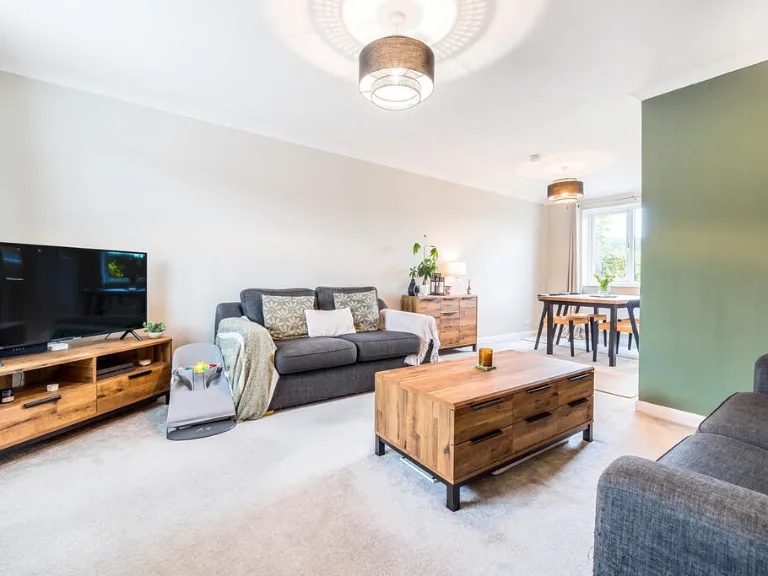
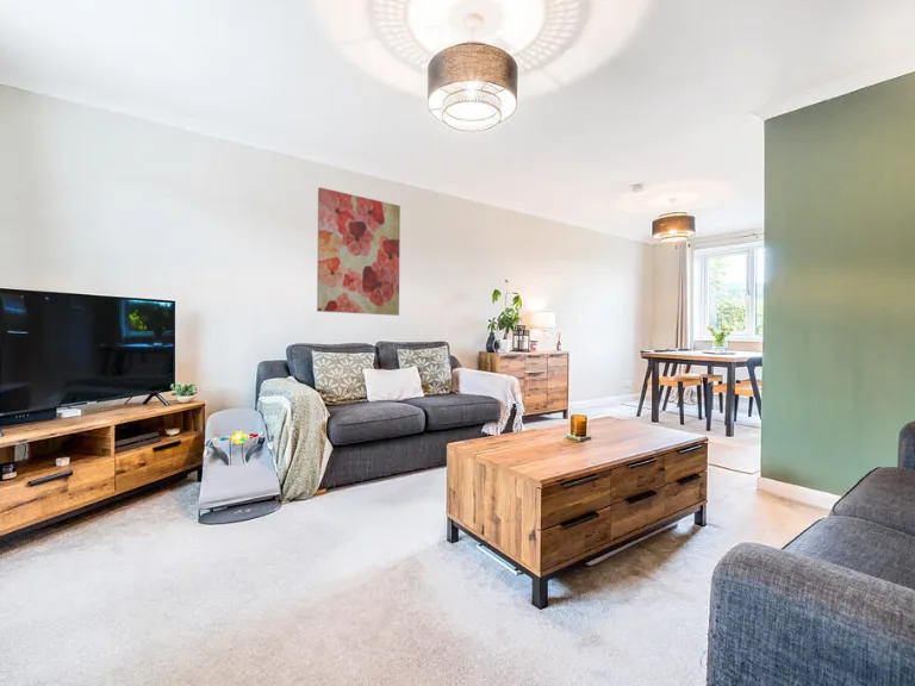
+ wall art [316,186,402,317]
